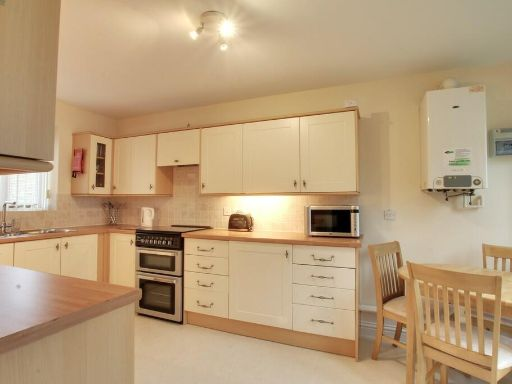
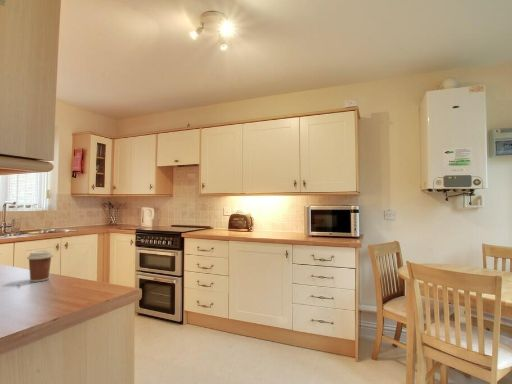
+ coffee cup [26,249,54,283]
